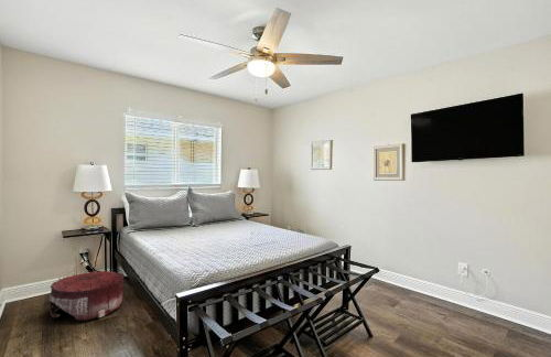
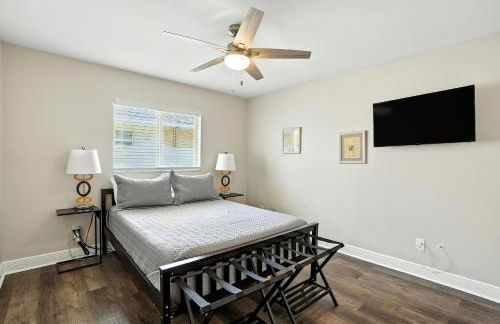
- pouf [48,270,125,322]
